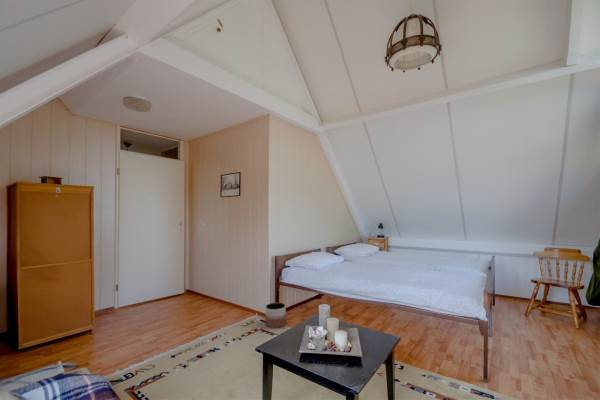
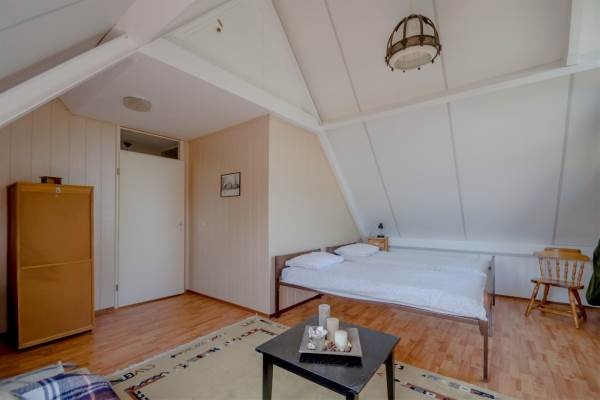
- planter [265,302,287,329]
